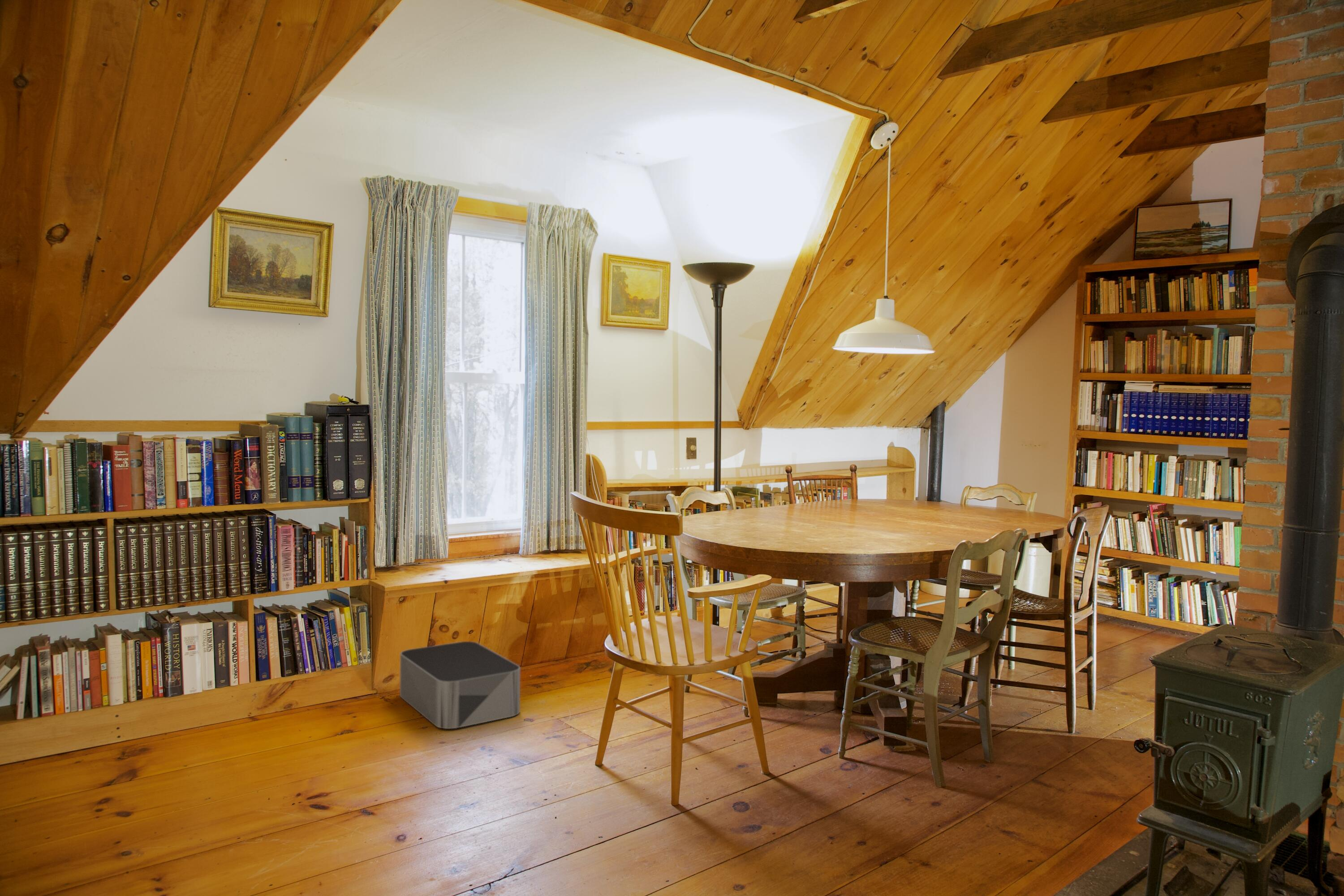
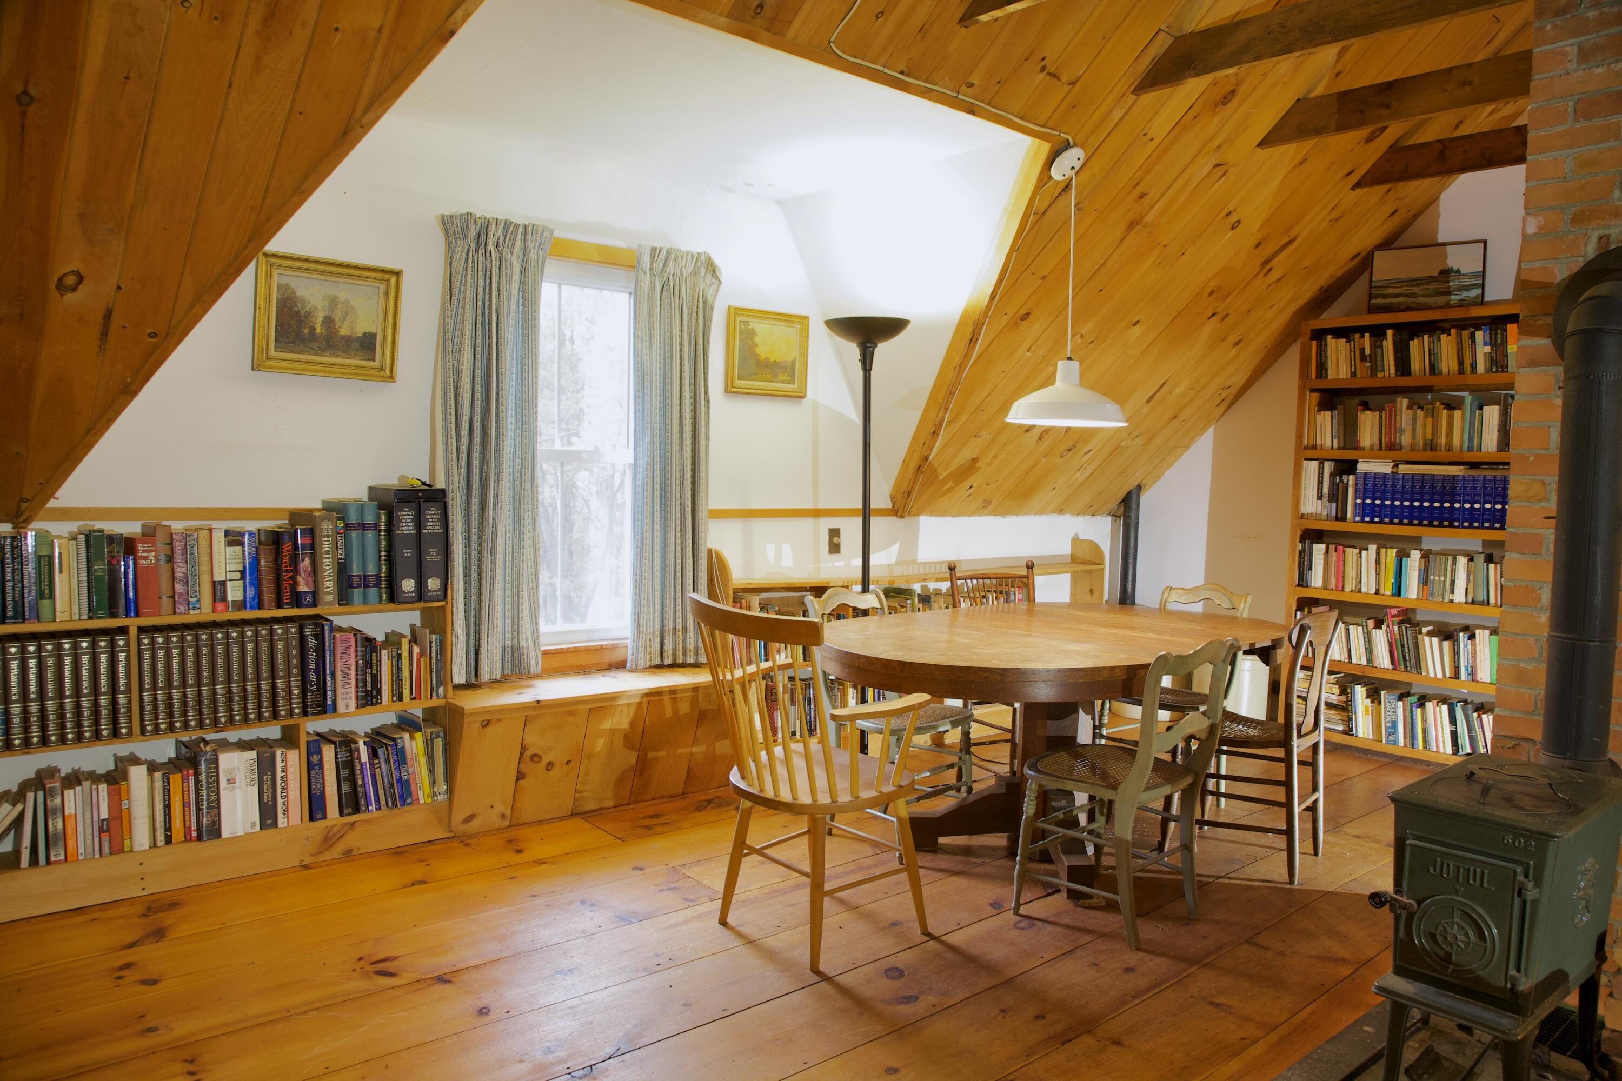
- storage bin [400,641,521,729]
